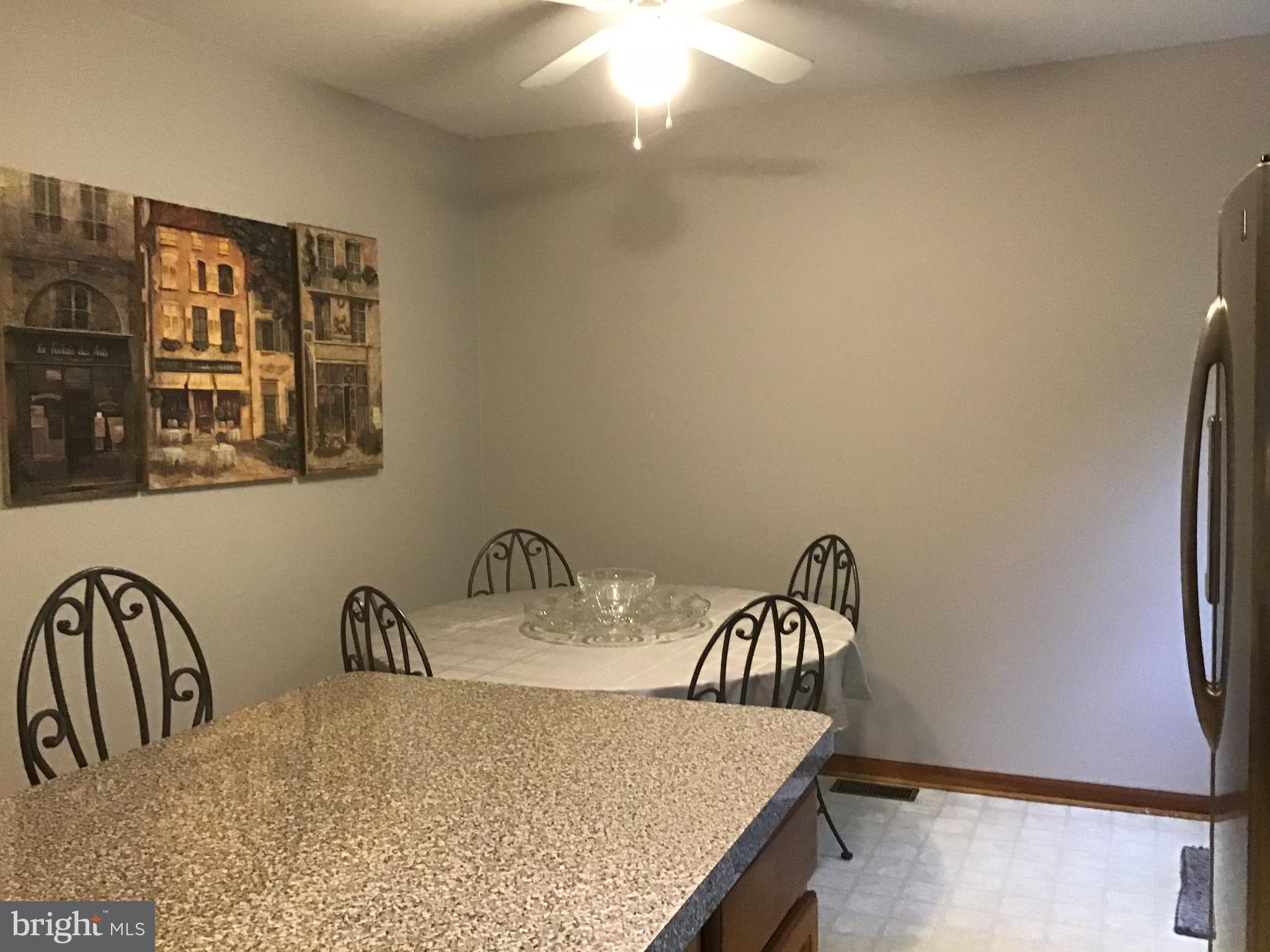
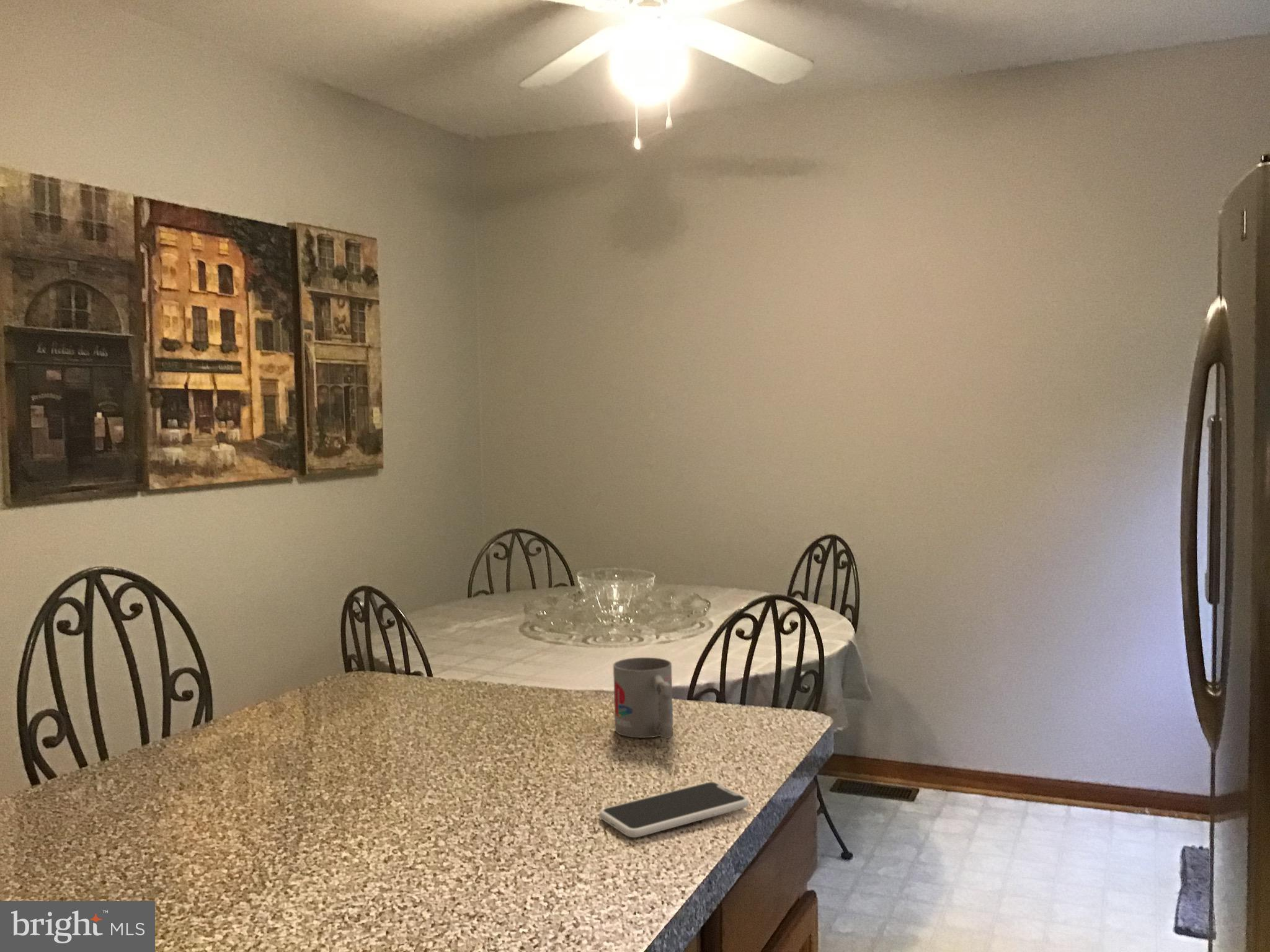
+ mug [613,657,673,739]
+ smartphone [599,782,750,838]
